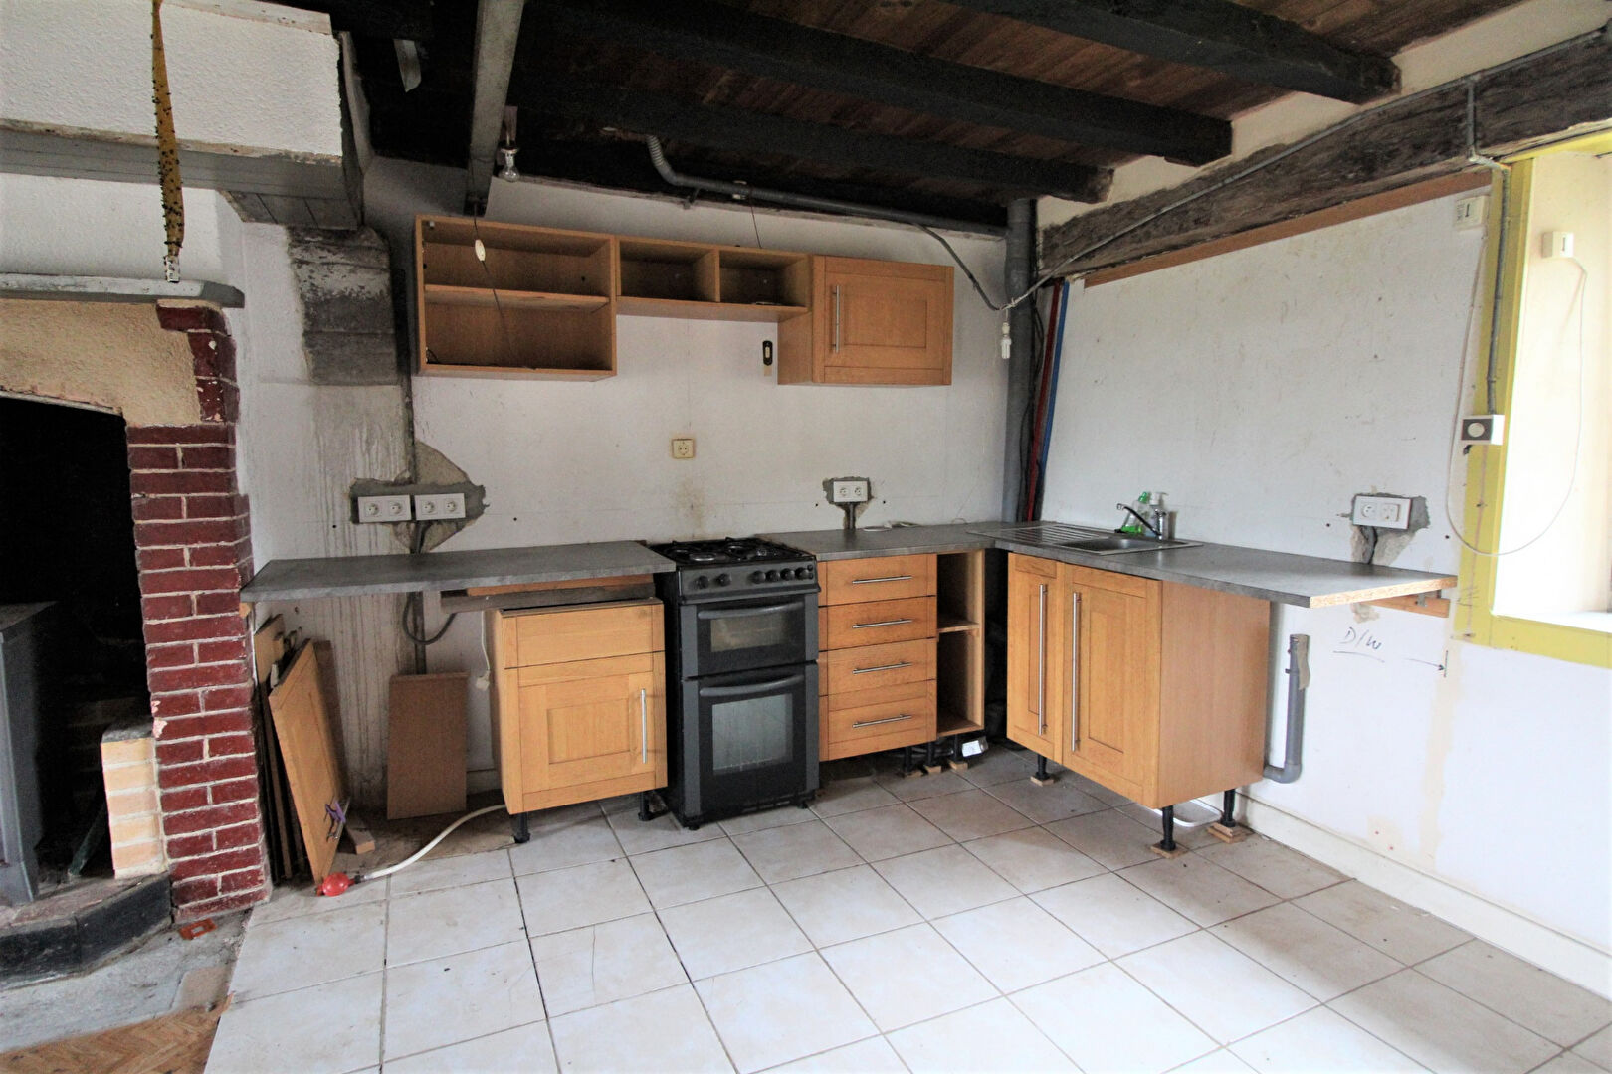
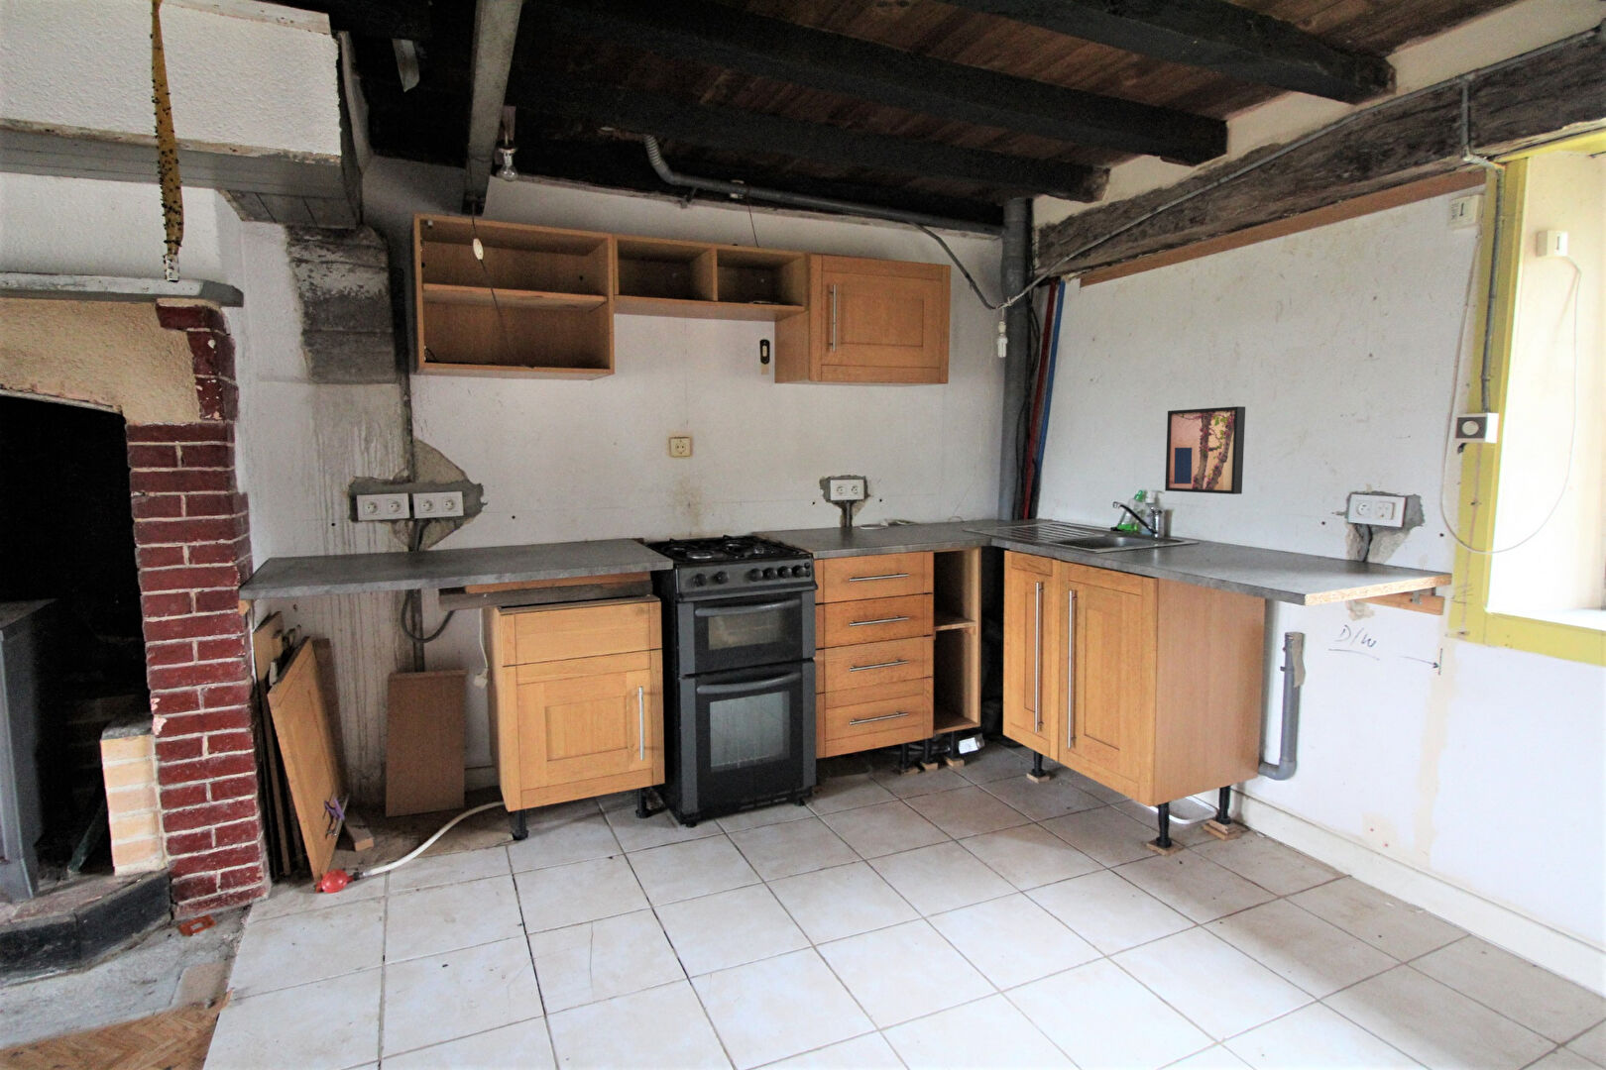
+ wall art [1164,405,1246,496]
